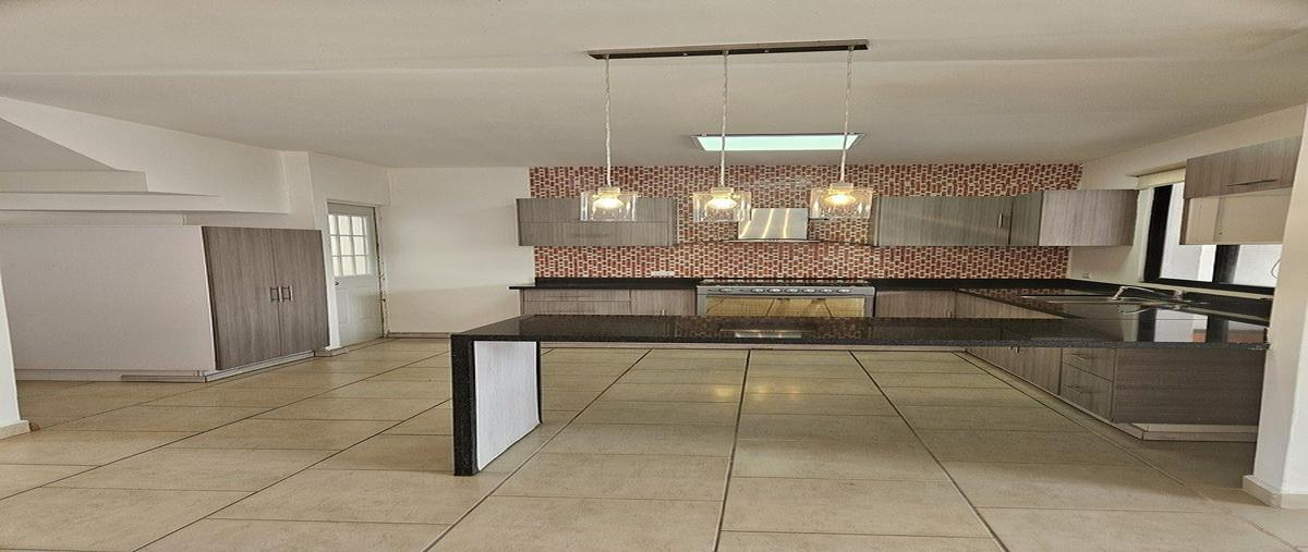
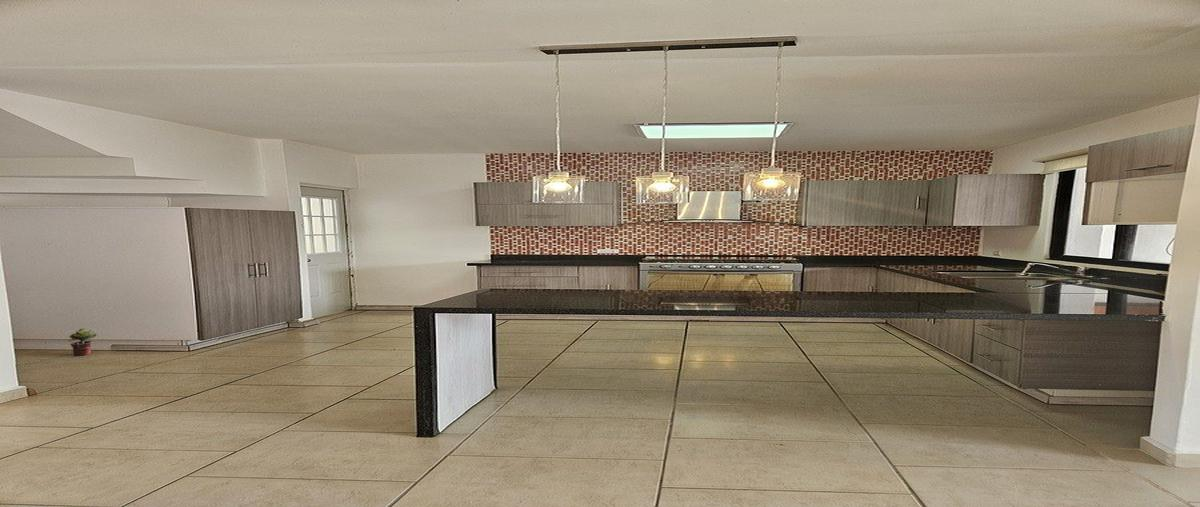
+ potted plant [66,327,98,357]
